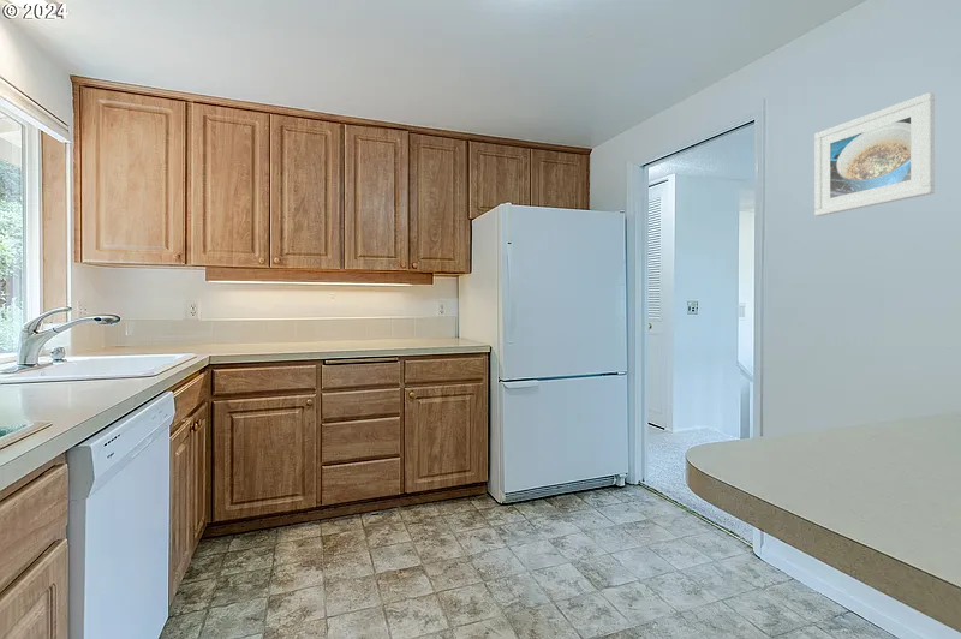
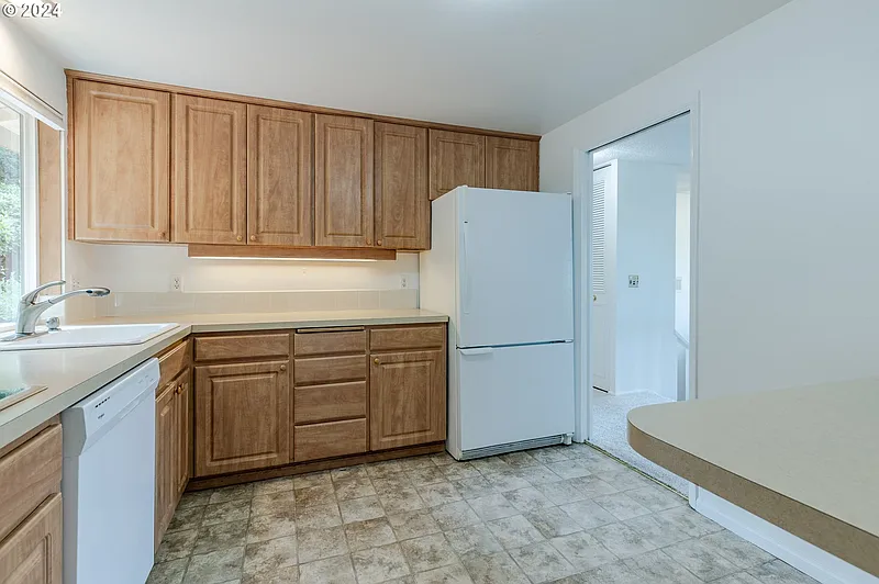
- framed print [813,91,936,217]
